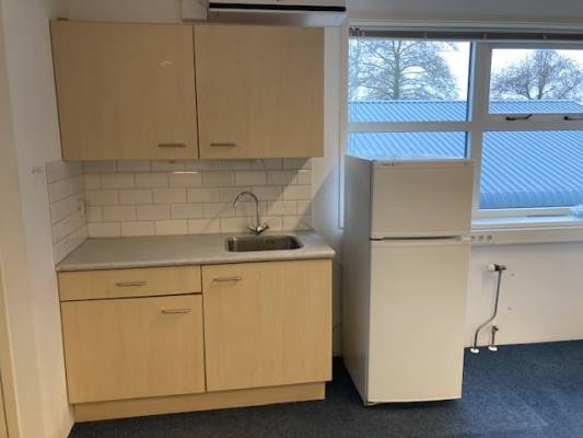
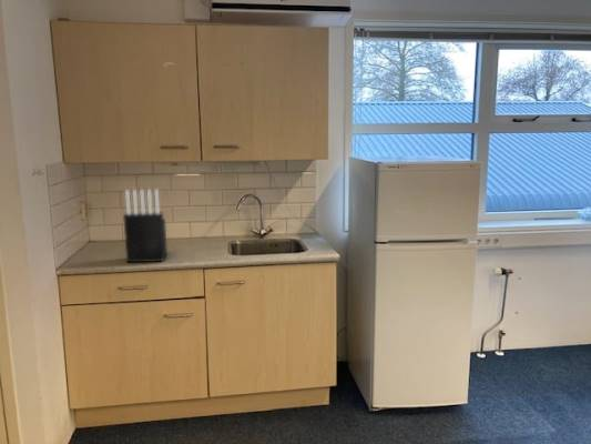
+ knife block [122,189,169,263]
